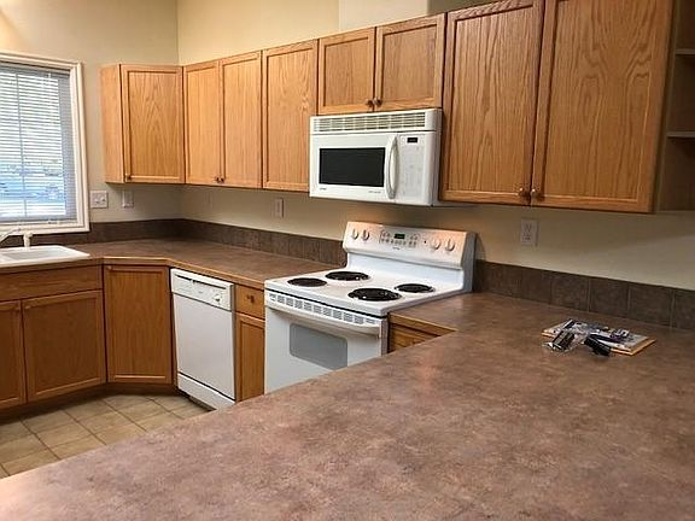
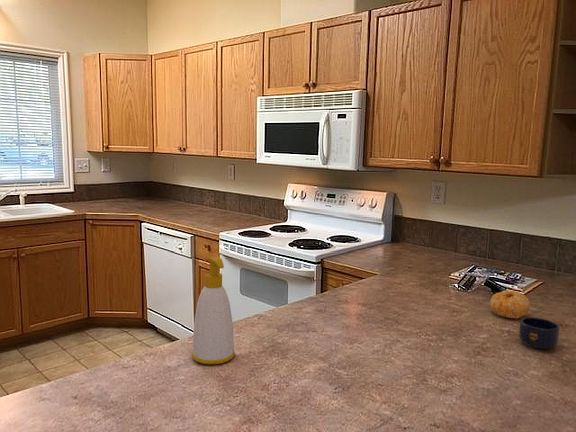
+ mug [518,316,561,350]
+ soap bottle [190,256,236,365]
+ fruit [488,289,531,320]
